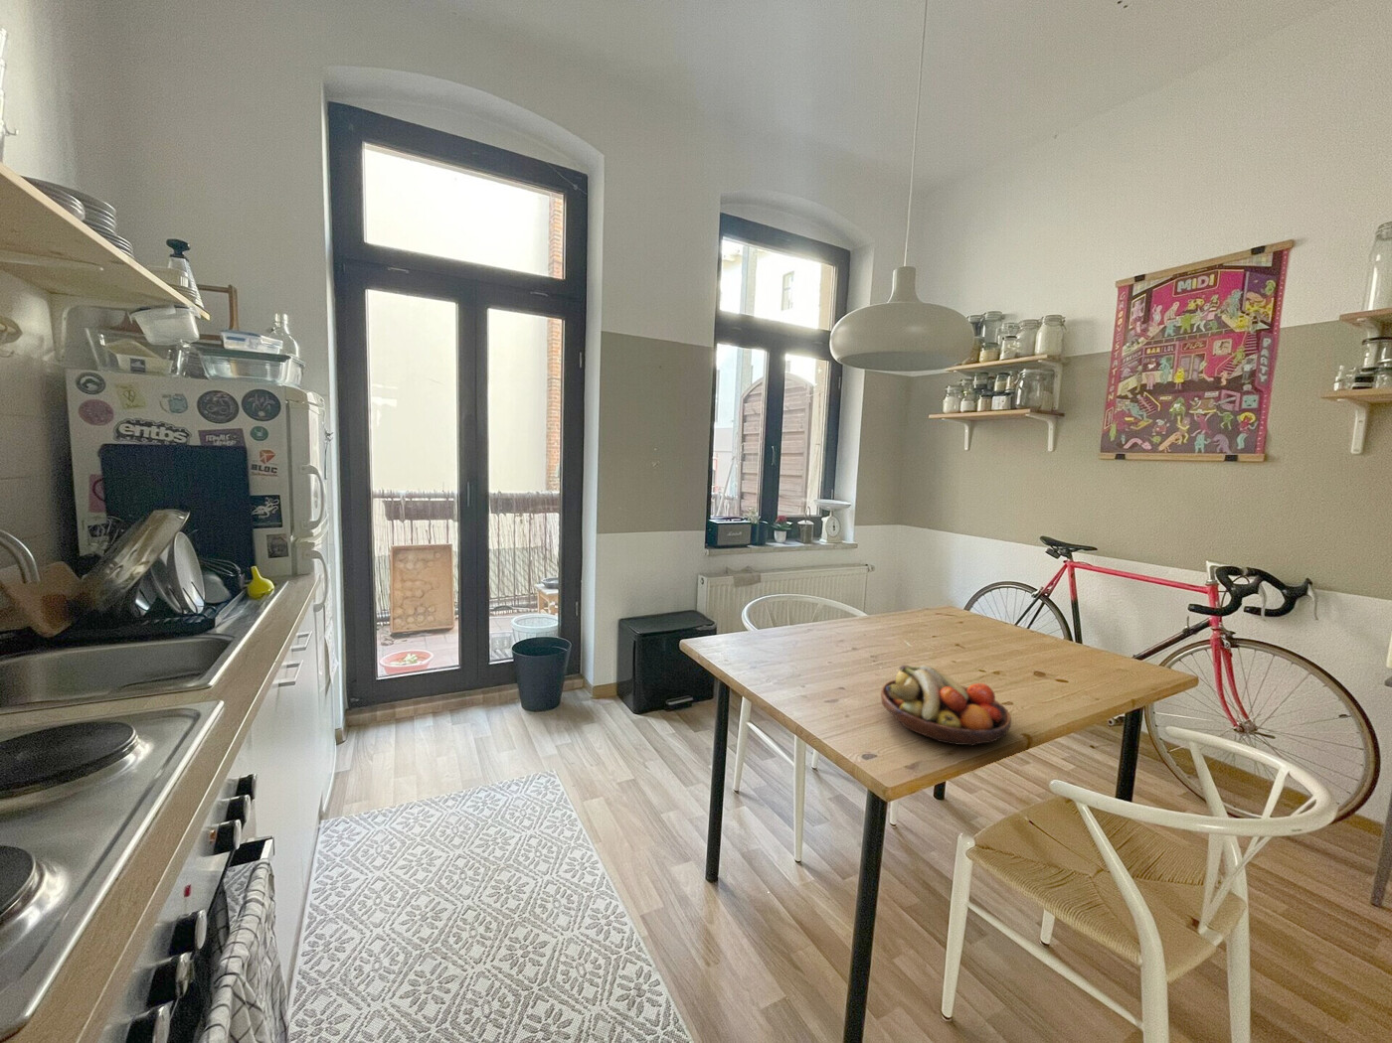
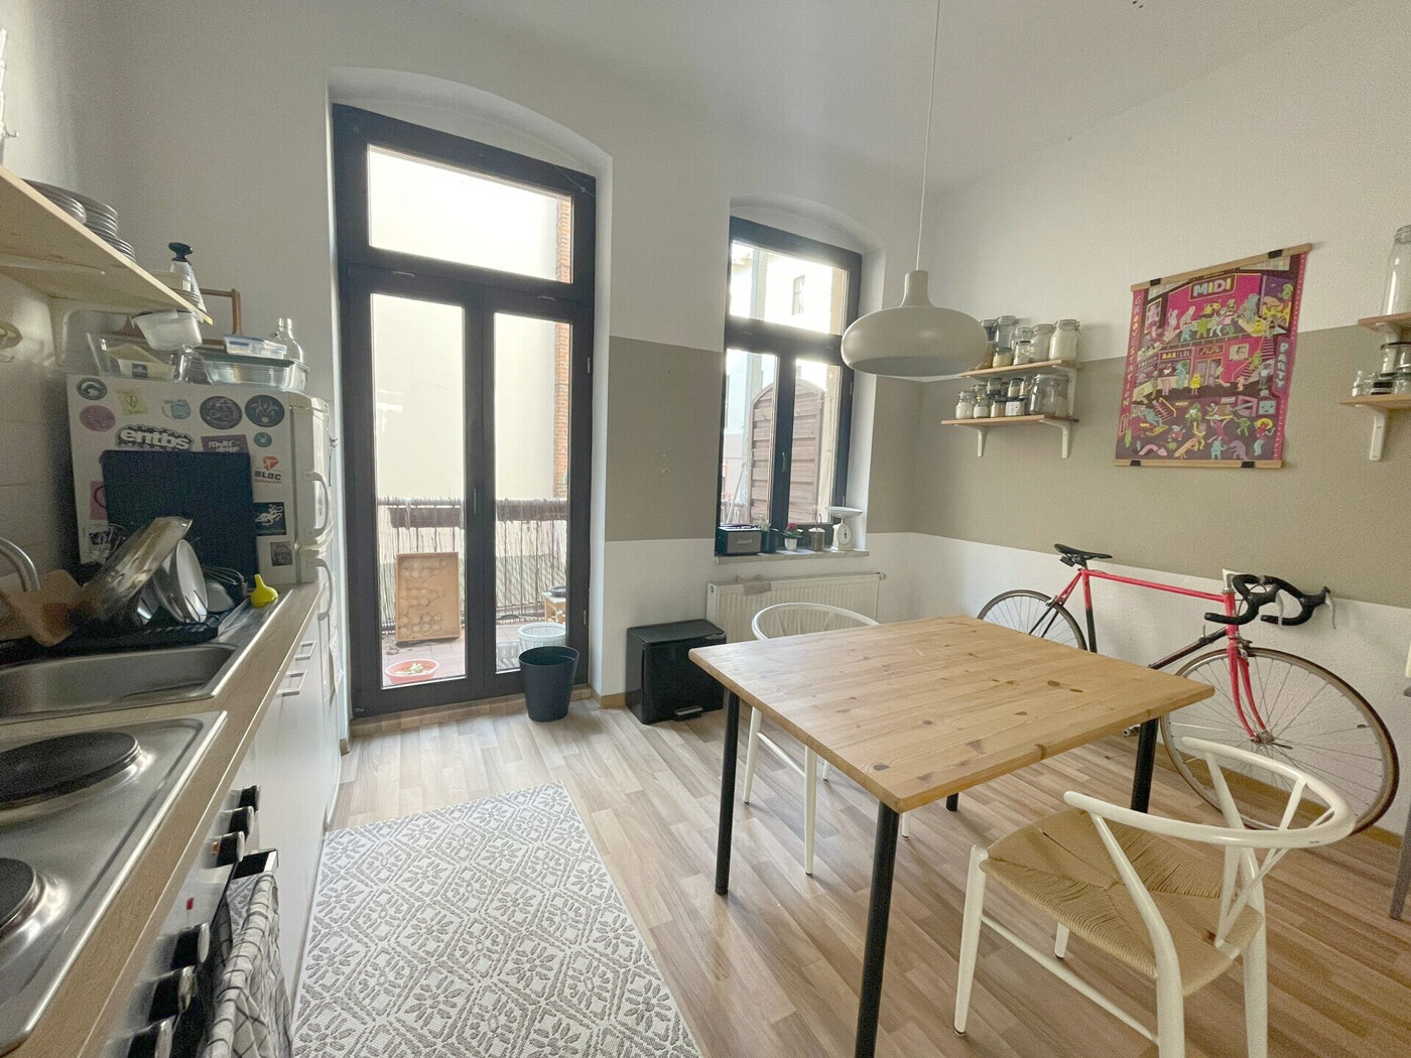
- fruit bowl [880,664,1012,747]
